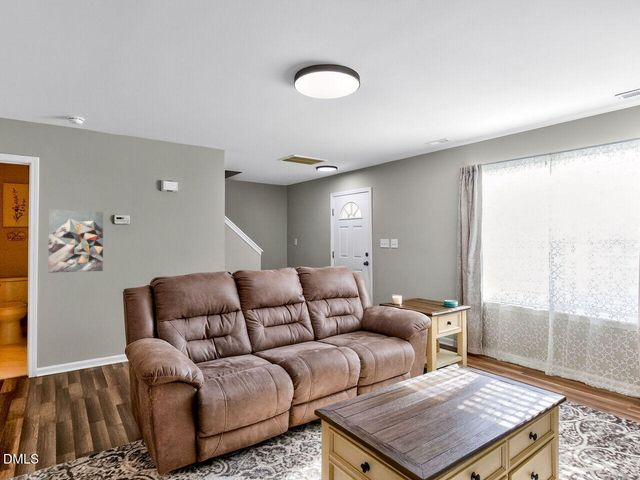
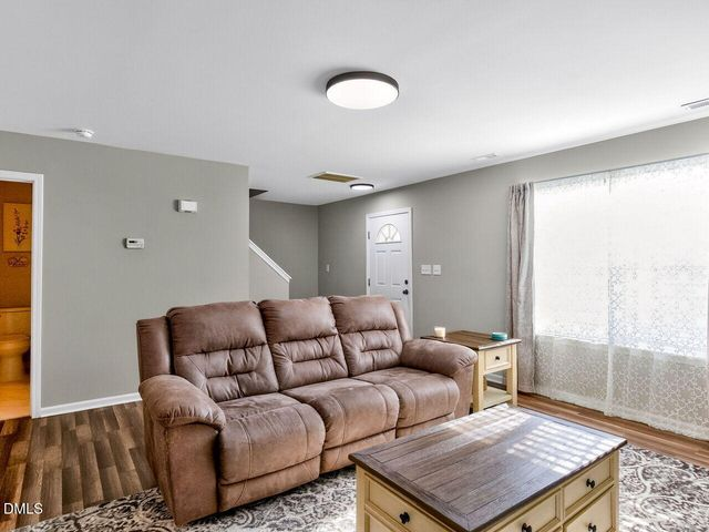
- wall art [47,209,104,274]
